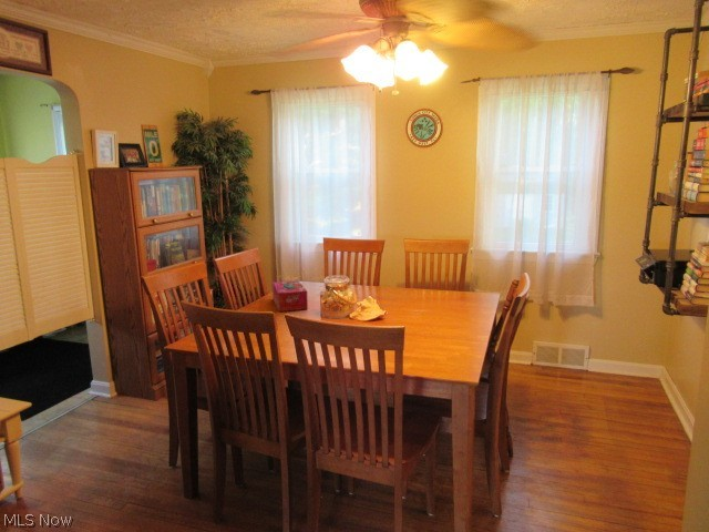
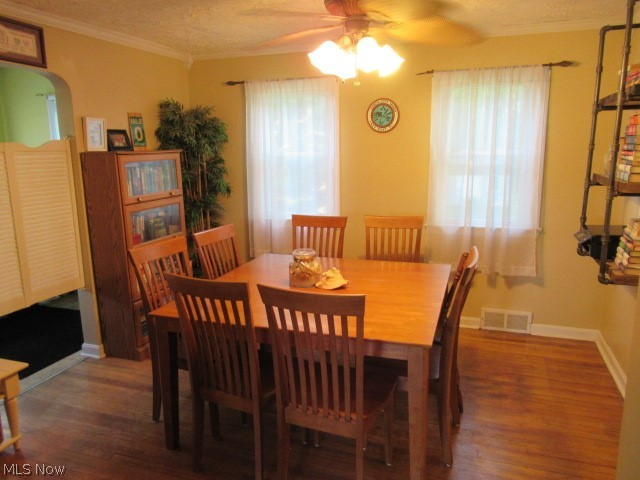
- tissue box [271,279,309,313]
